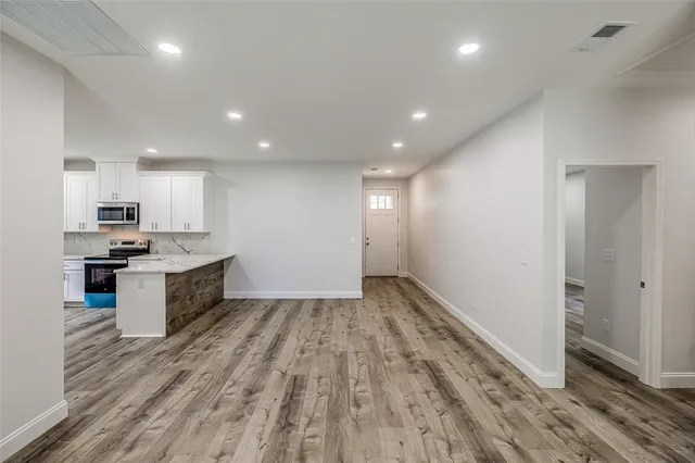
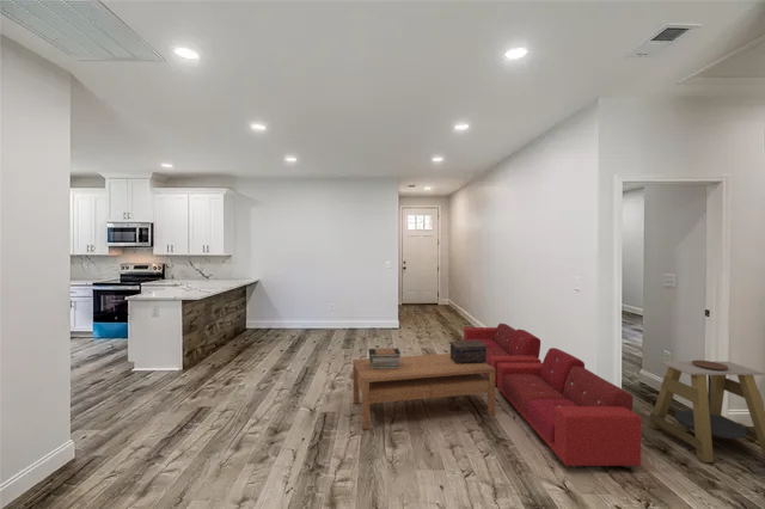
+ sofa [463,323,643,468]
+ decorative box [449,339,486,363]
+ side table [647,360,765,464]
+ coffee table [351,352,496,430]
+ book stack [368,347,402,369]
